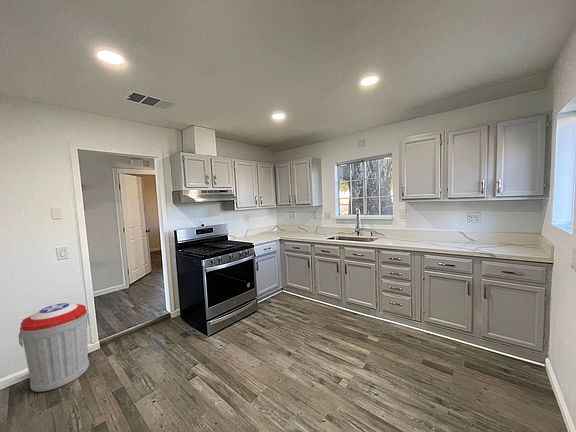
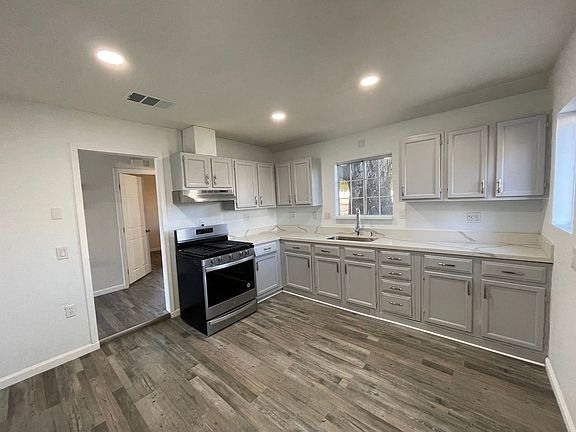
- trash can [18,302,91,393]
